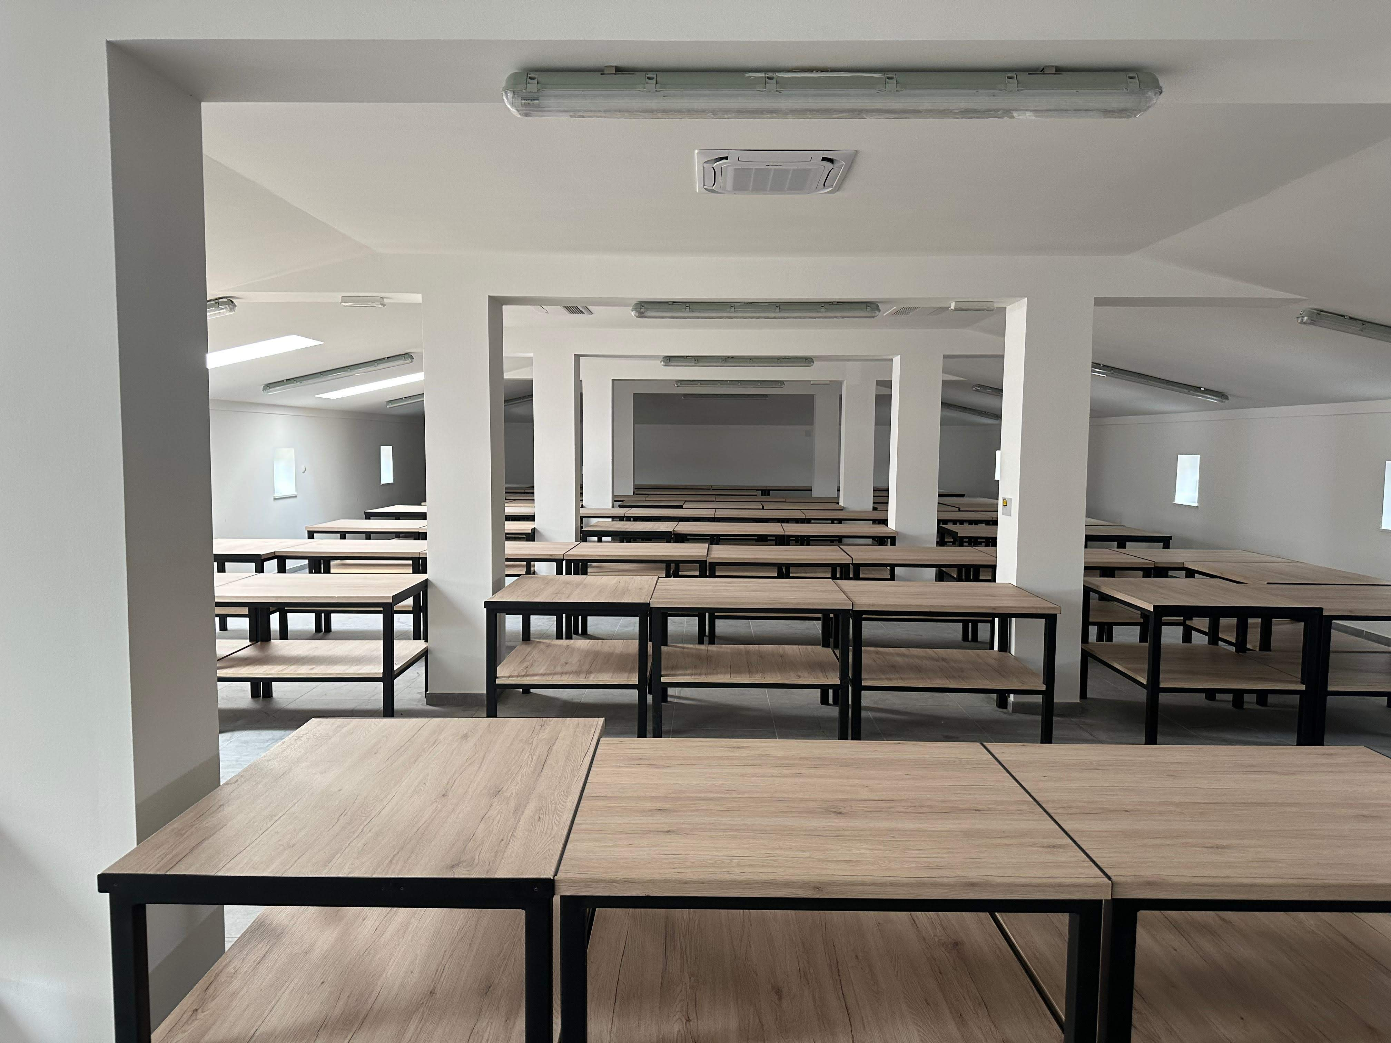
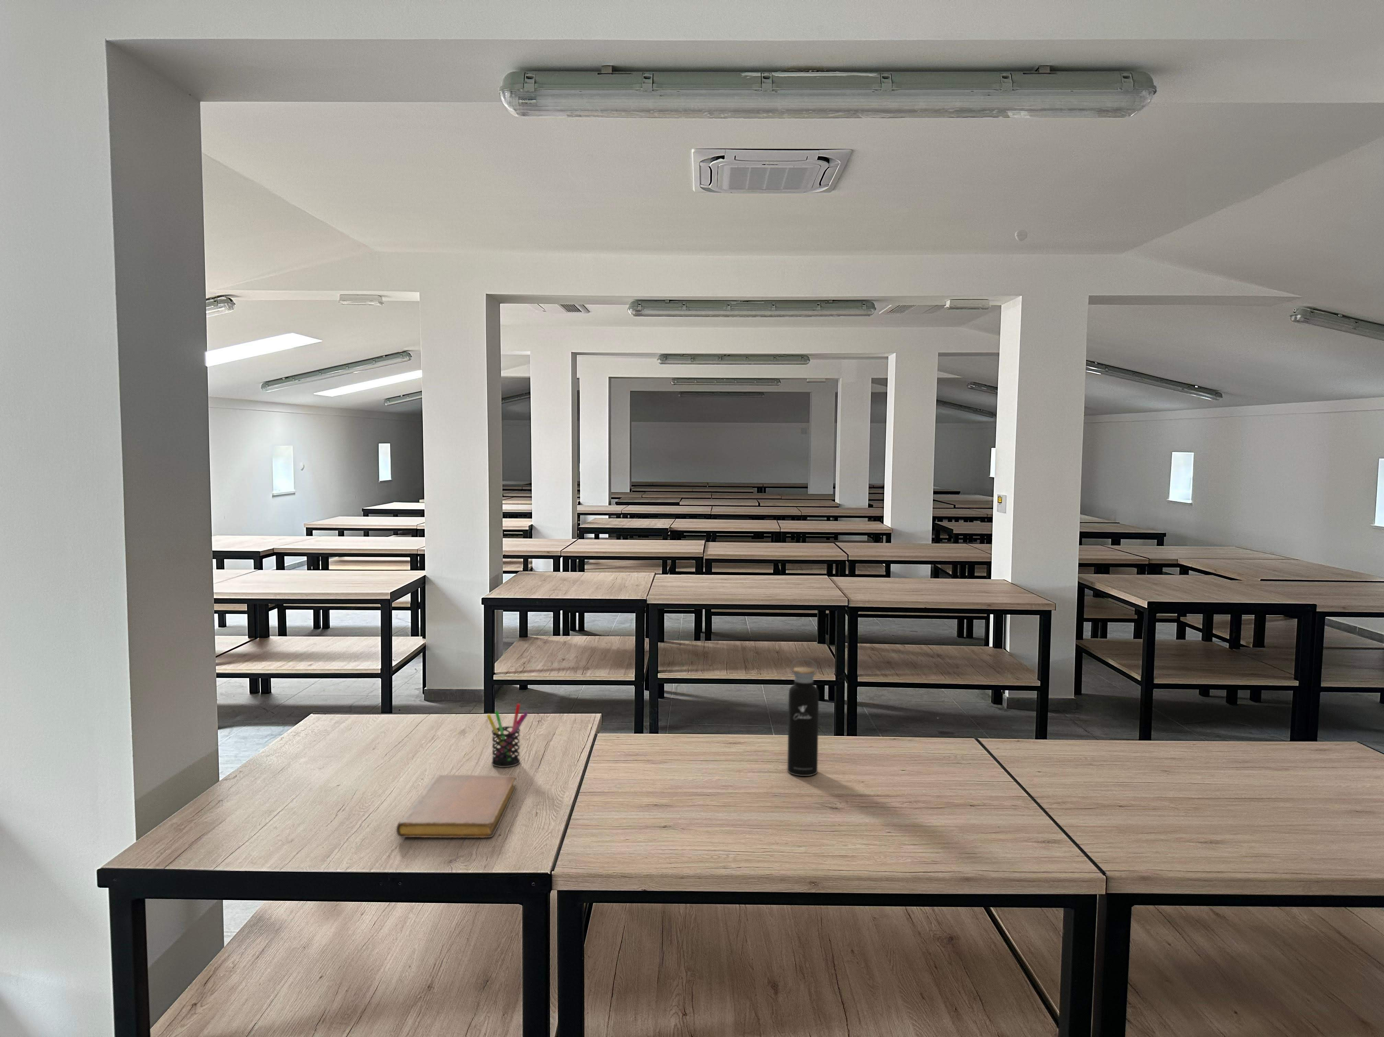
+ pen holder [486,704,529,768]
+ notebook [396,774,517,838]
+ smoke detector [1015,230,1028,242]
+ water bottle [787,658,820,777]
